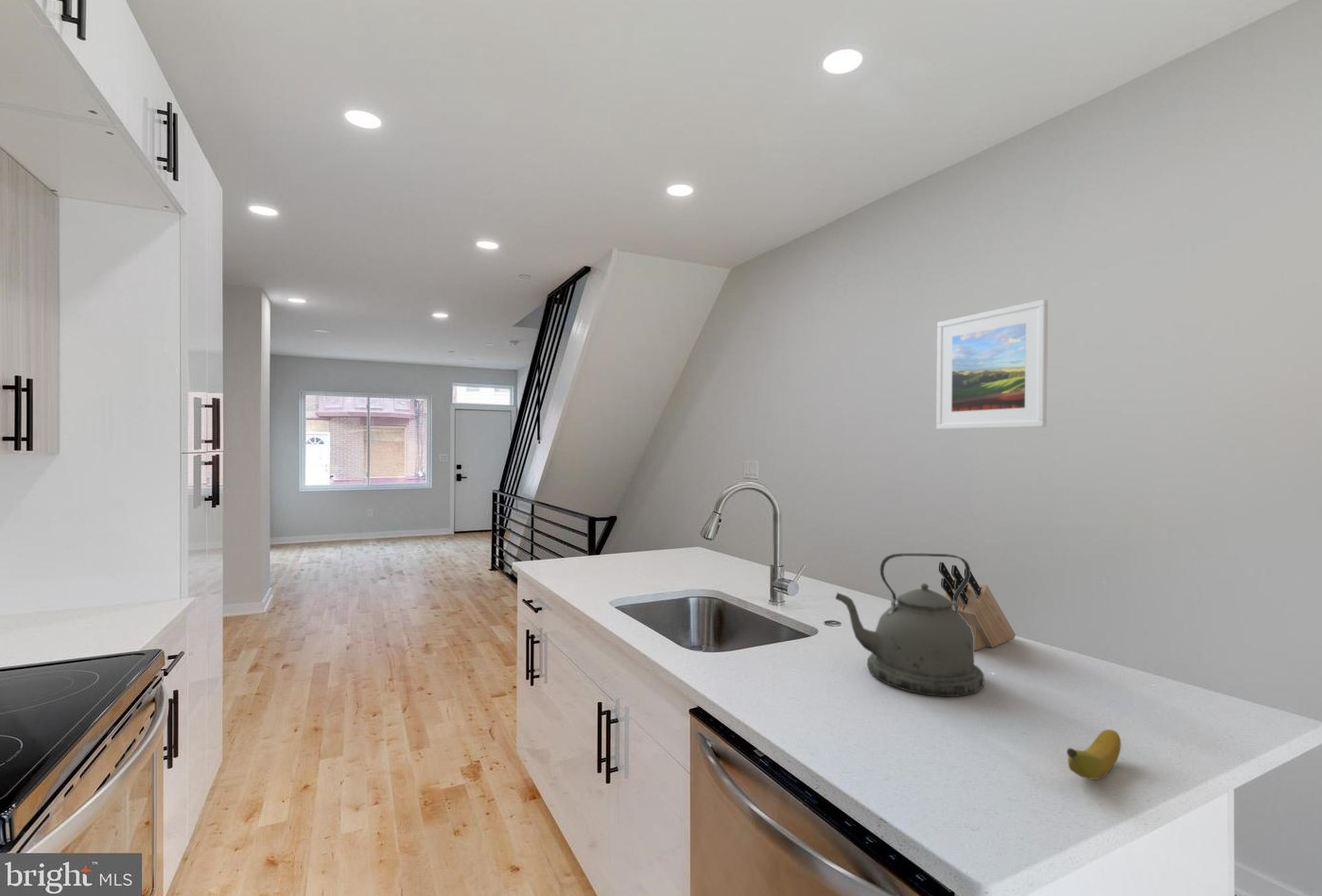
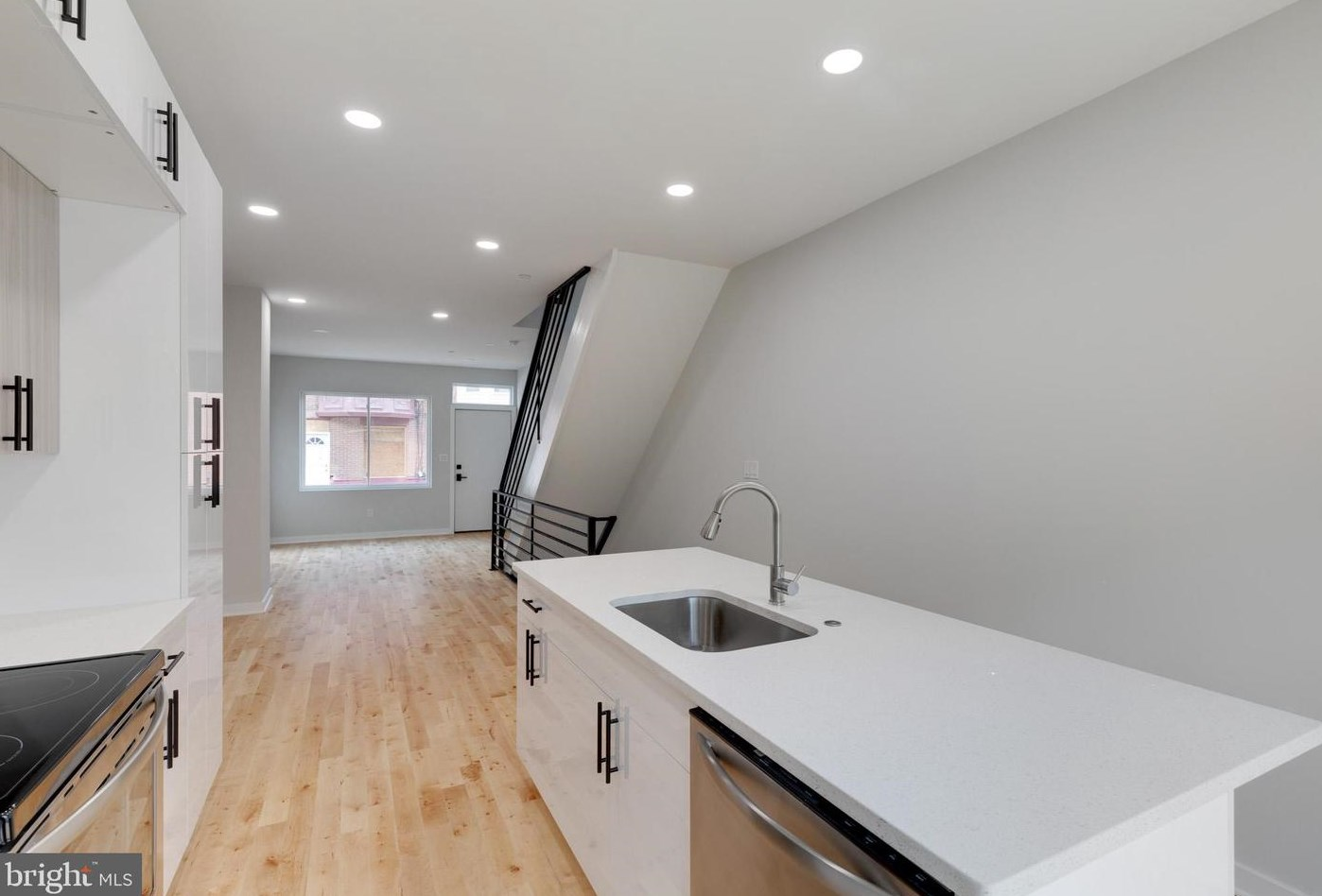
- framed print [935,299,1049,430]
- kettle [835,553,985,698]
- banana [1066,729,1122,781]
- knife block [938,561,1017,651]
